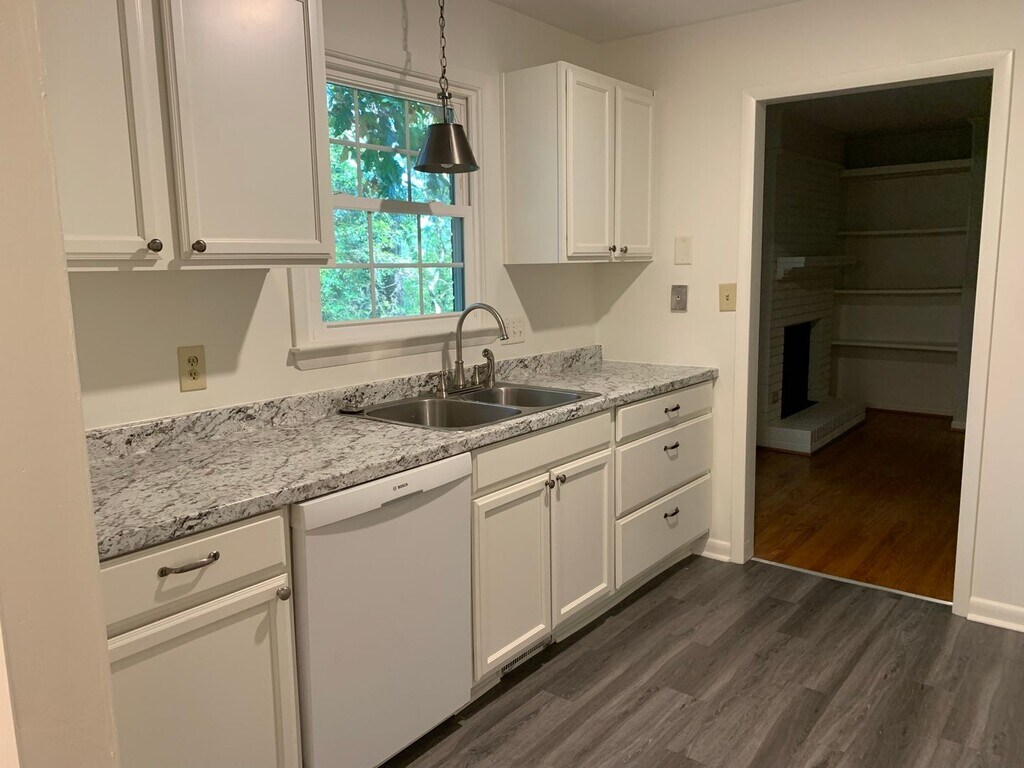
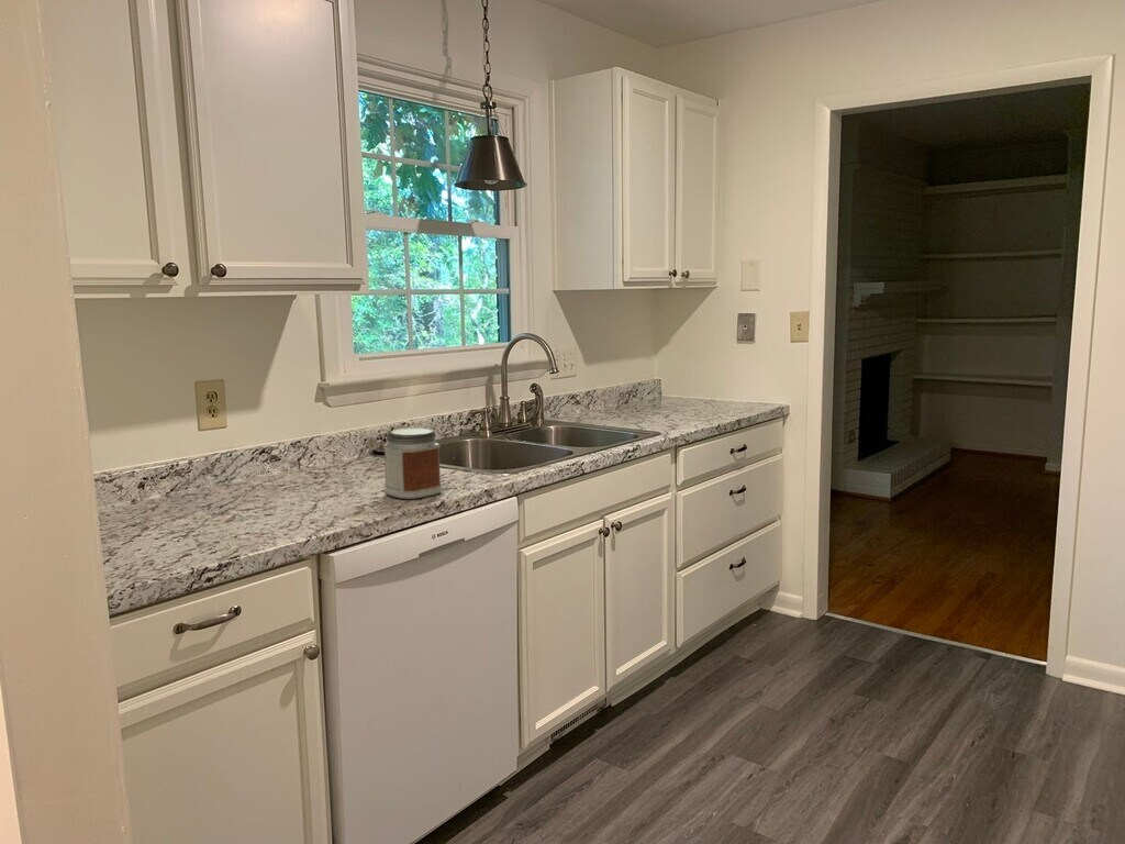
+ jar [382,427,443,500]
